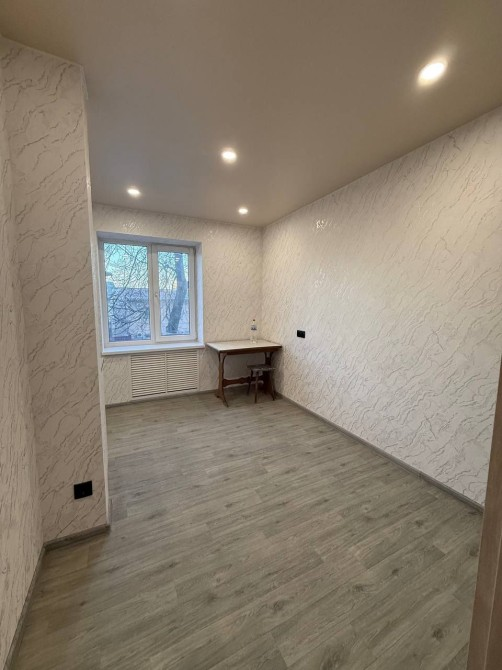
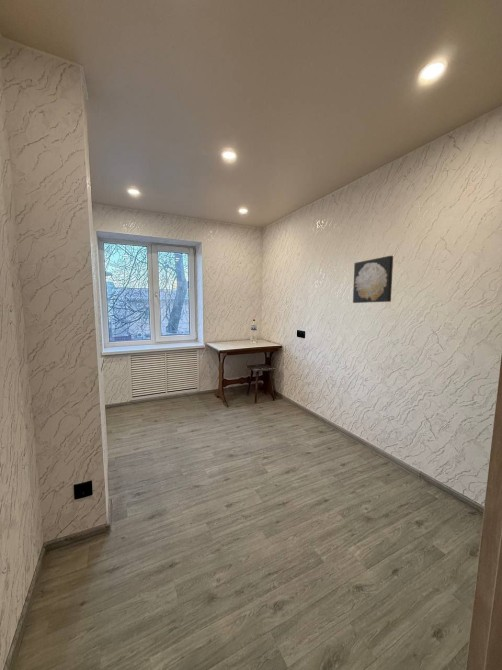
+ wall art [352,255,394,304]
